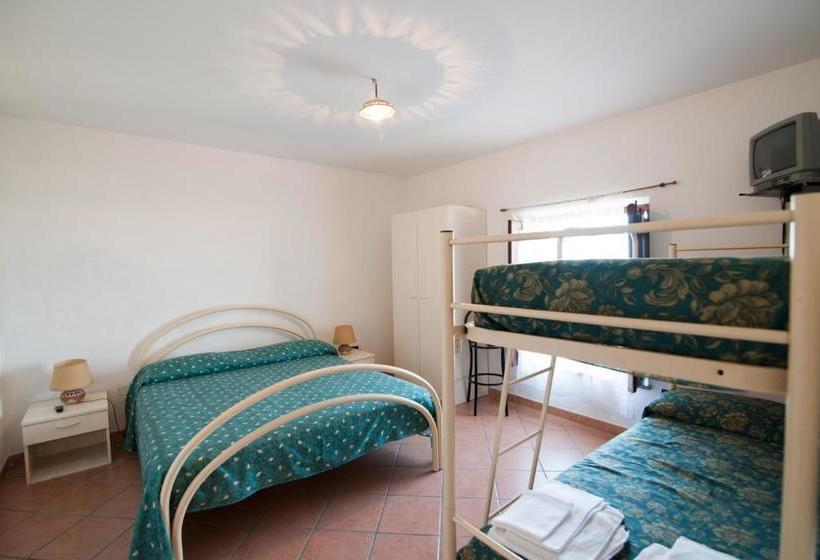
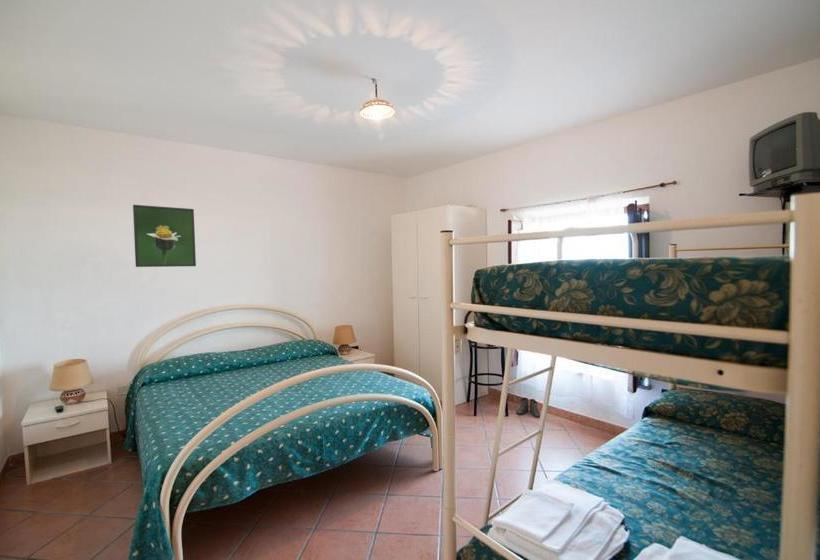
+ boots [515,397,541,419]
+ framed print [132,204,197,268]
